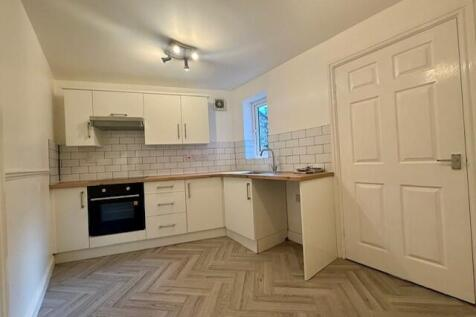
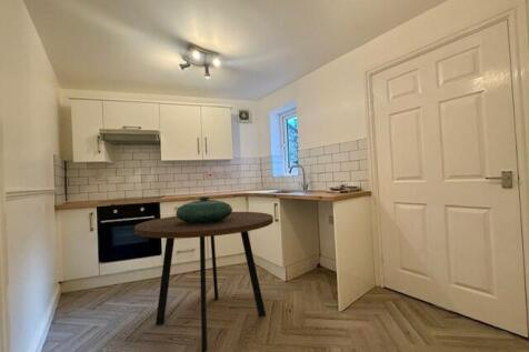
+ decorative bowl [176,195,233,224]
+ dining table [133,211,275,352]
